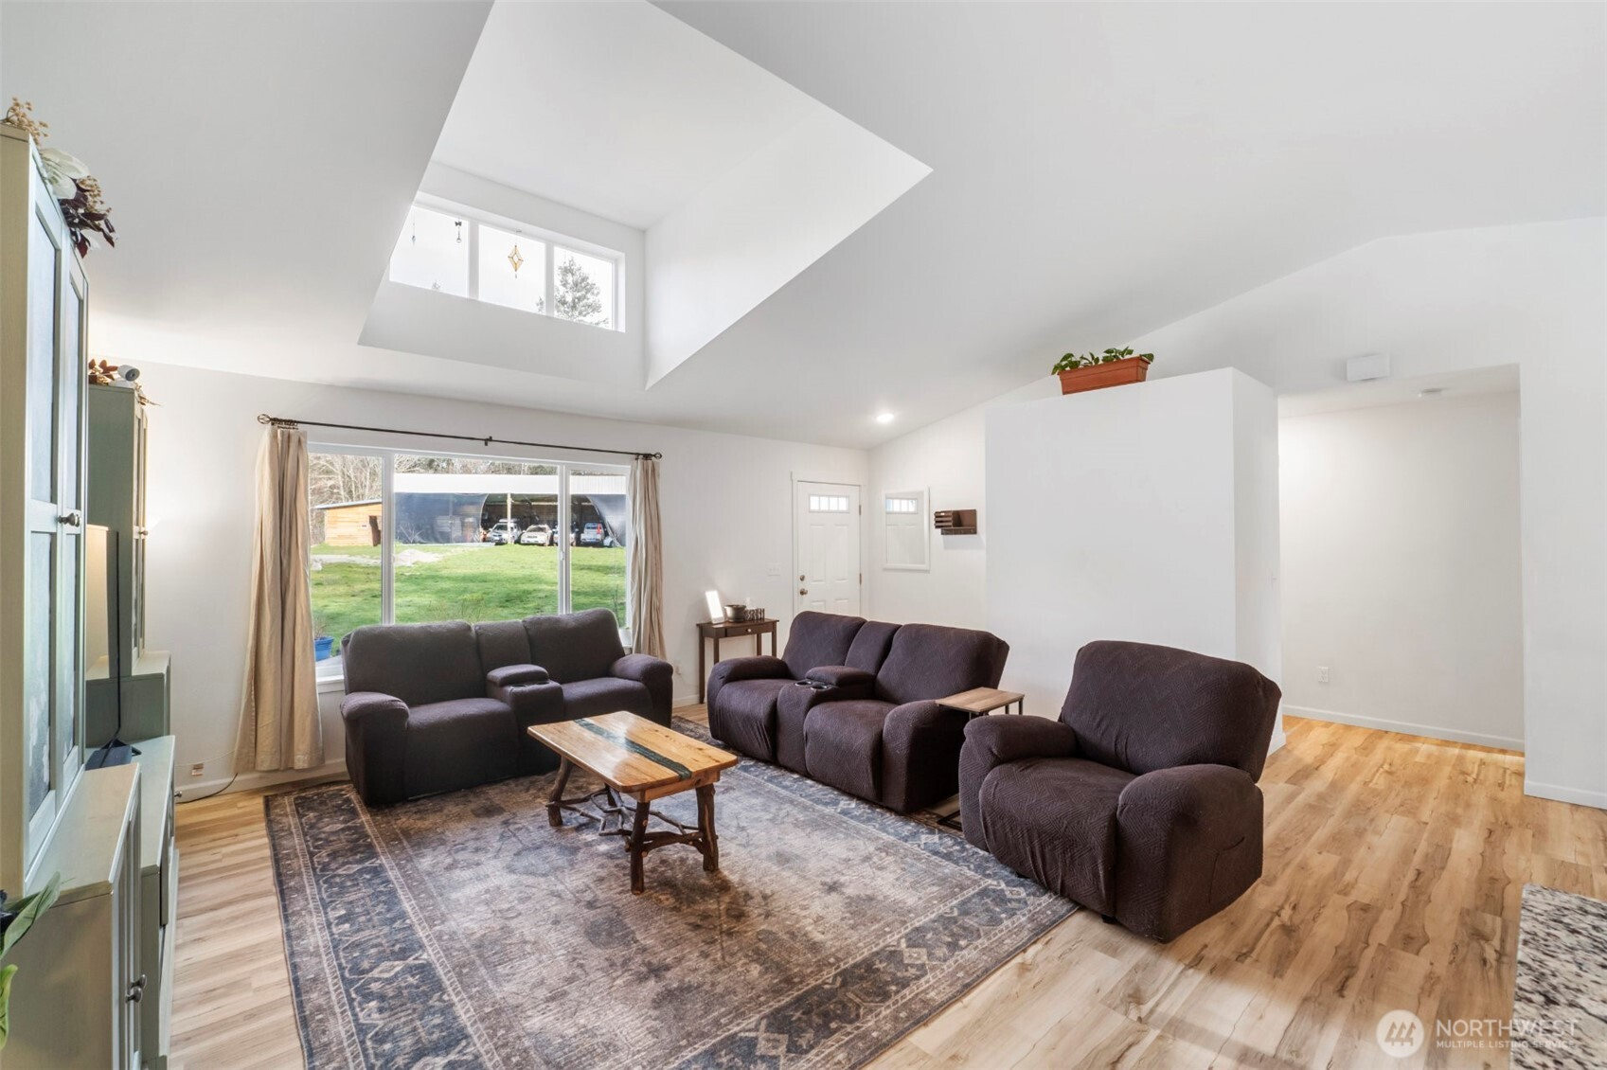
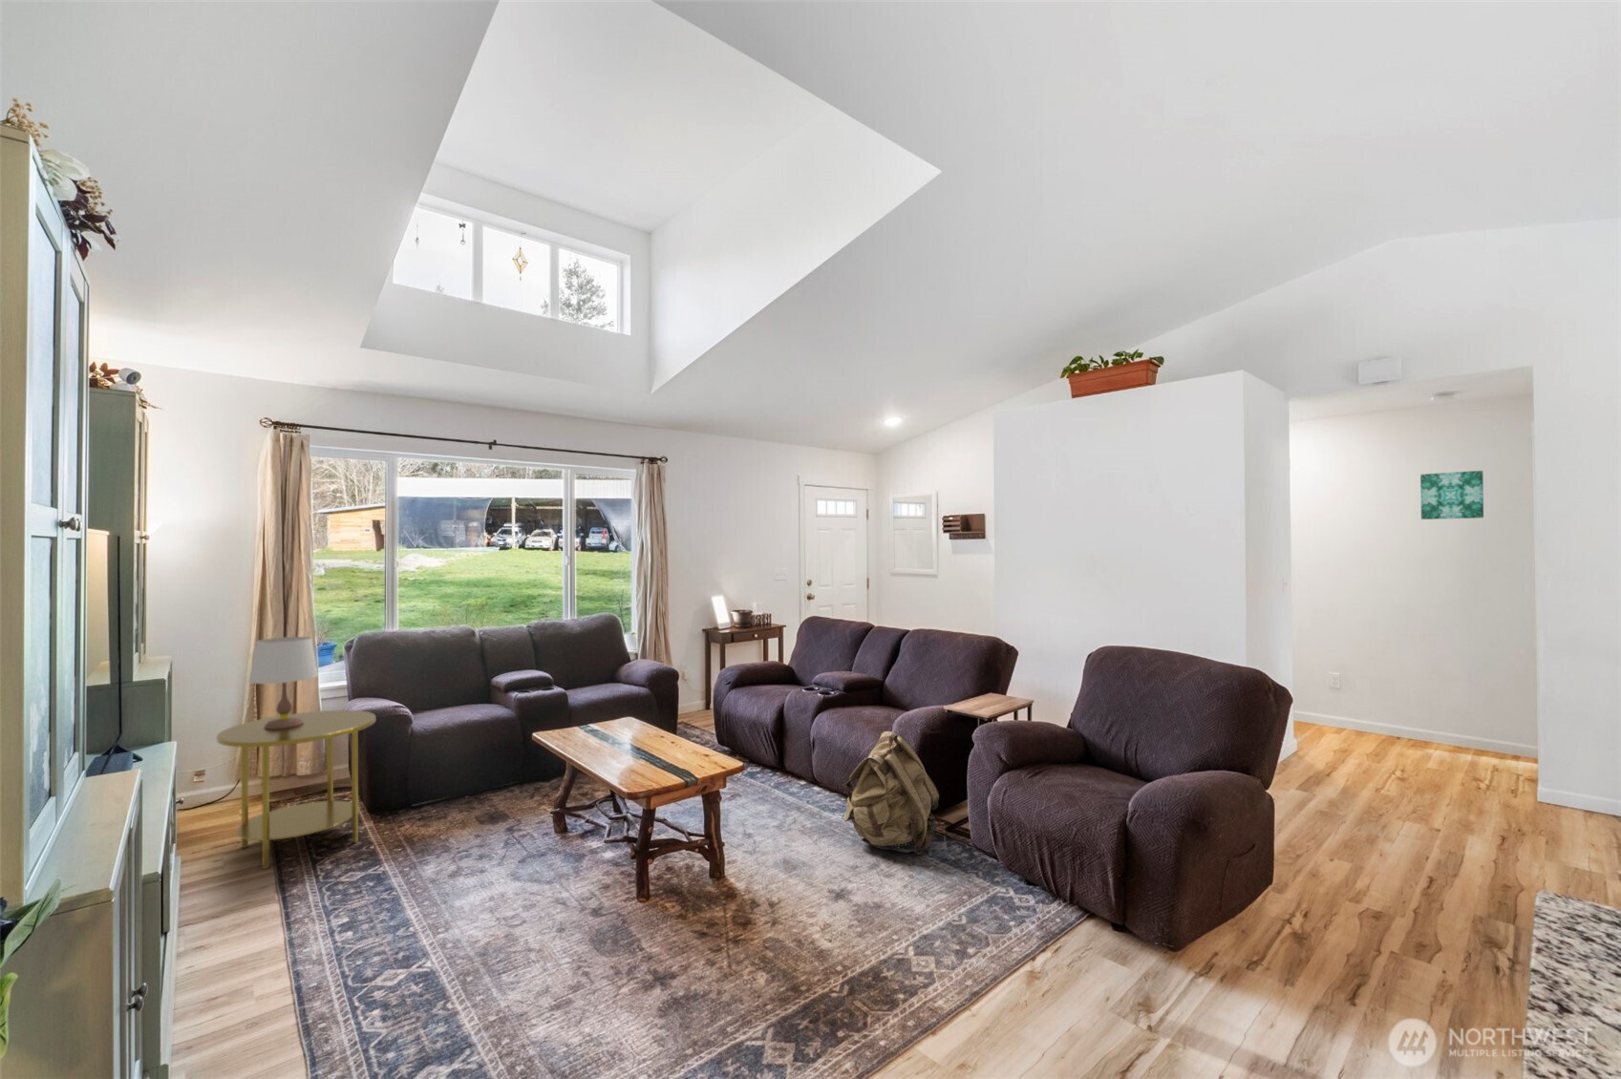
+ table lamp [248,636,319,730]
+ side table [216,709,377,869]
+ backpack [842,731,939,855]
+ wall art [1420,470,1485,520]
